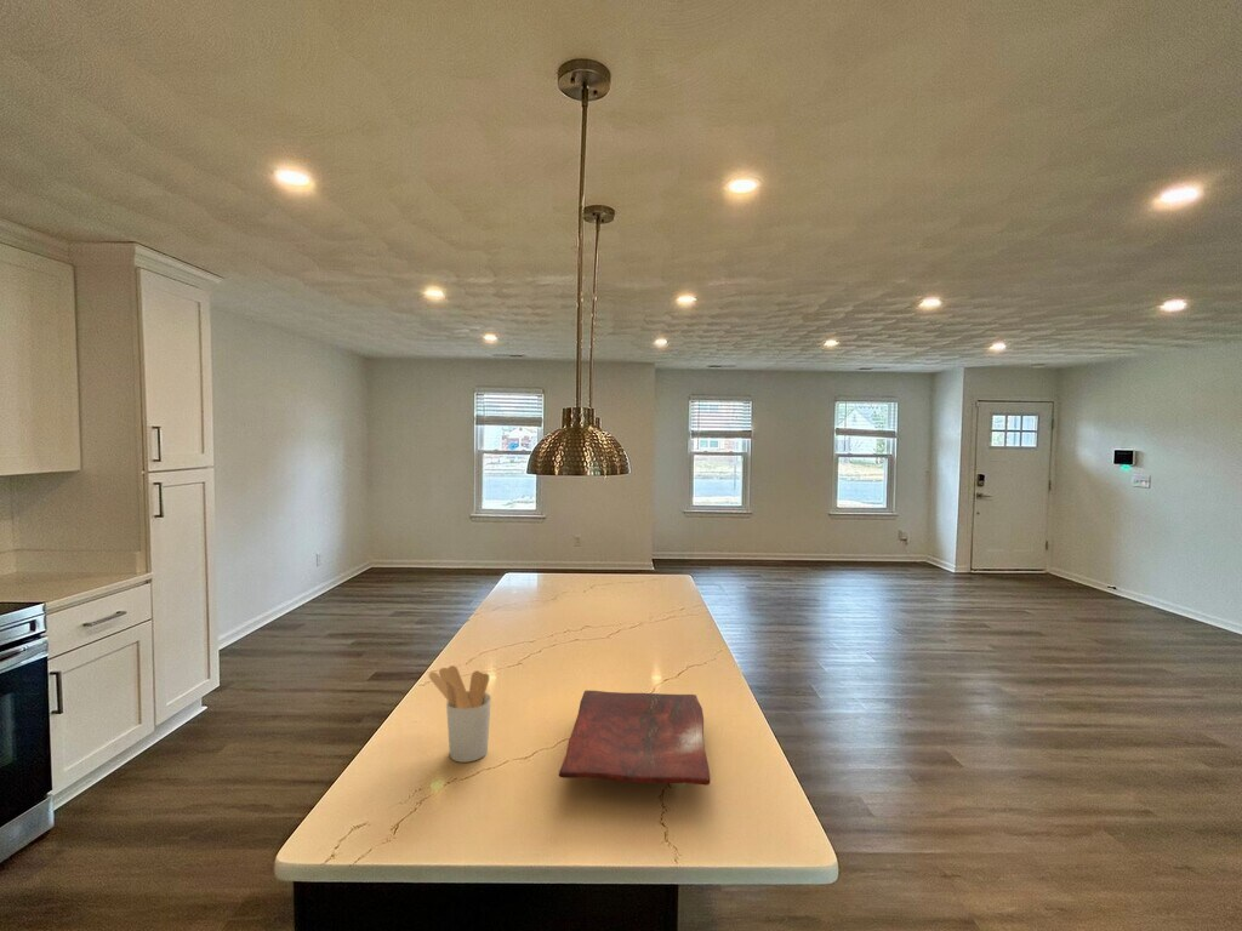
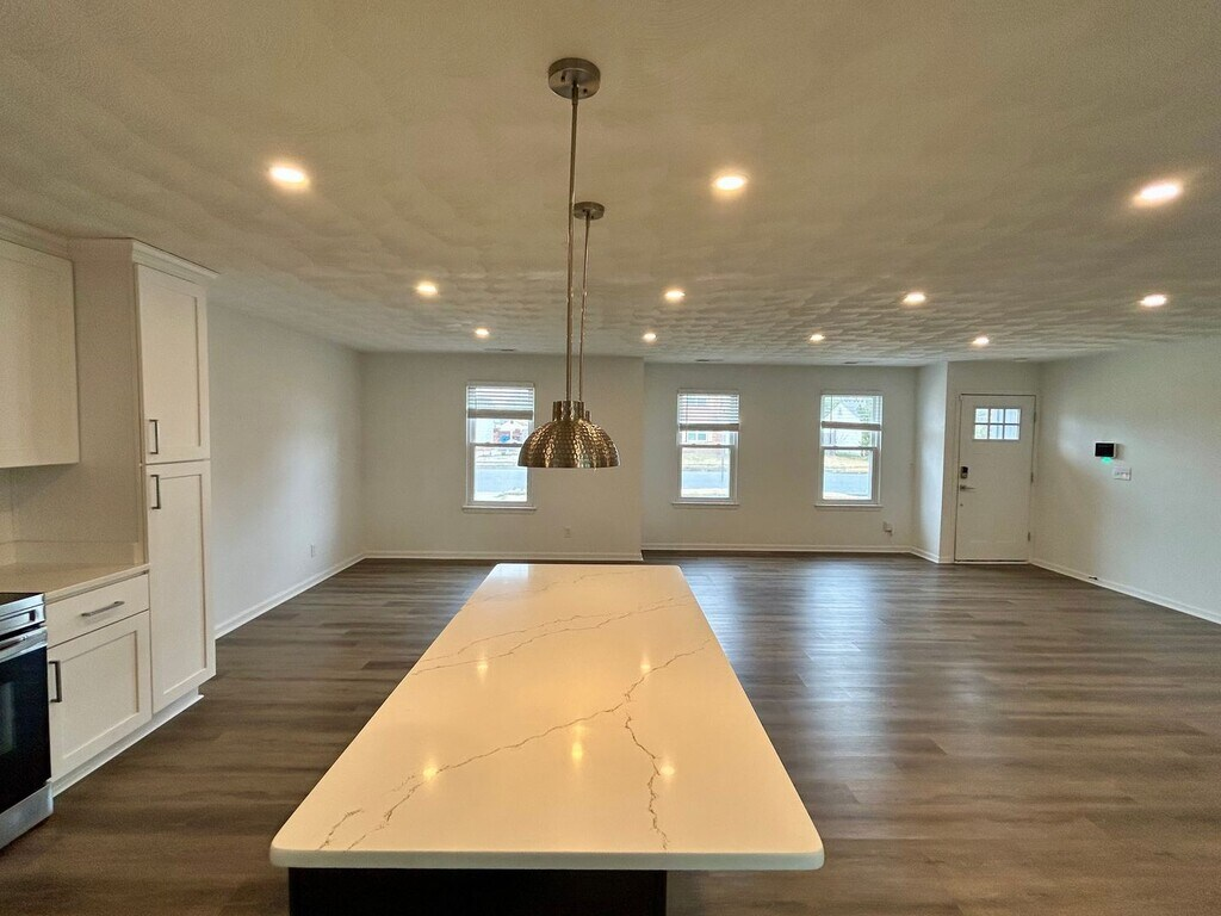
- utensil holder [428,664,492,764]
- cutting board [558,690,711,786]
